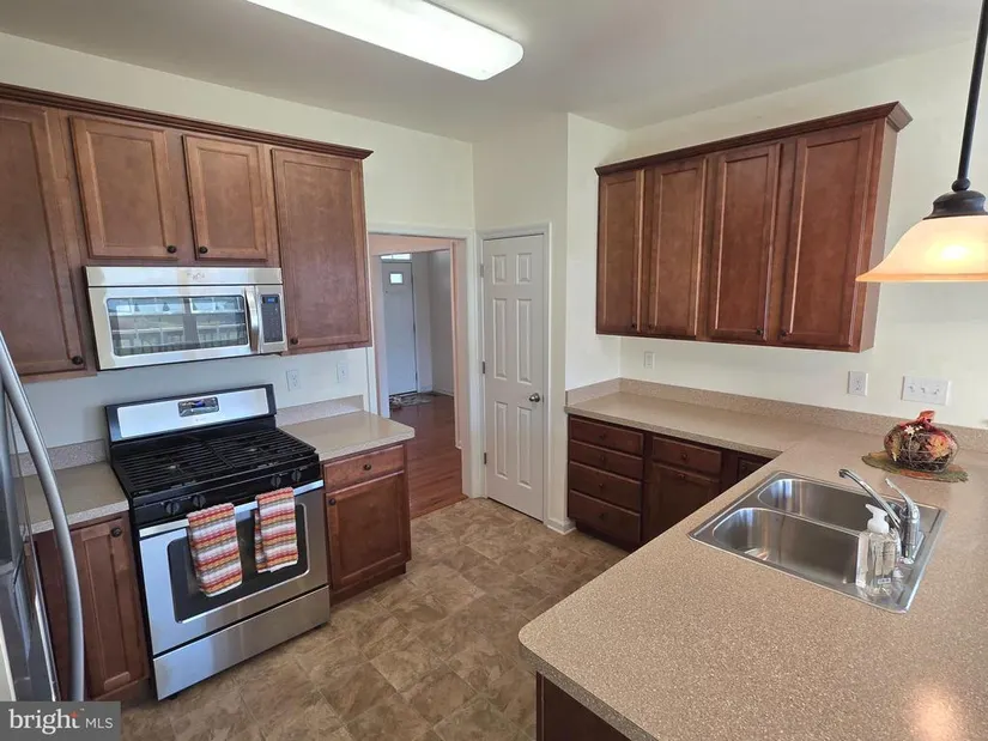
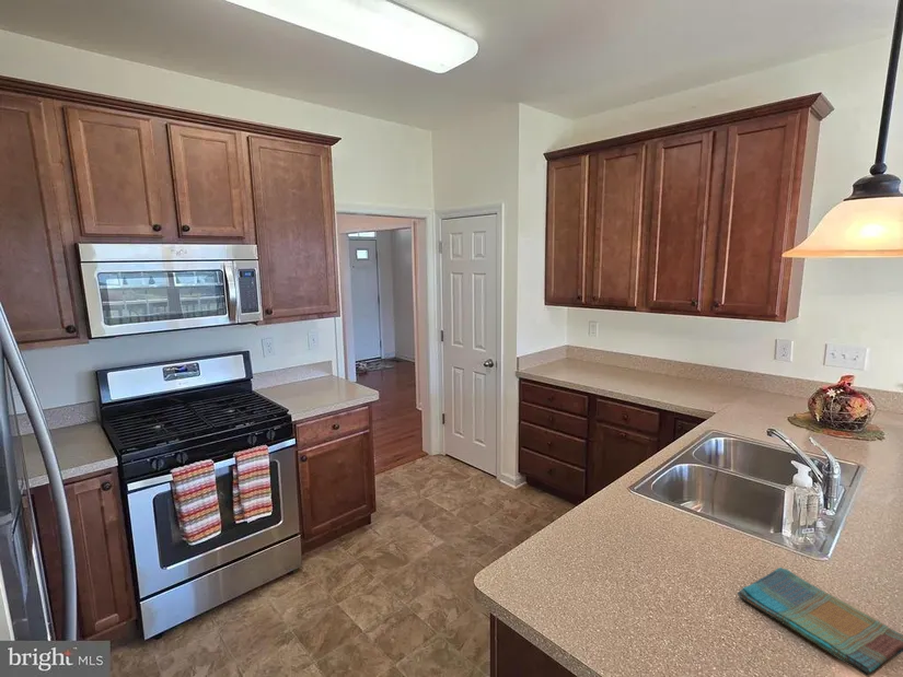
+ dish towel [737,567,903,677]
